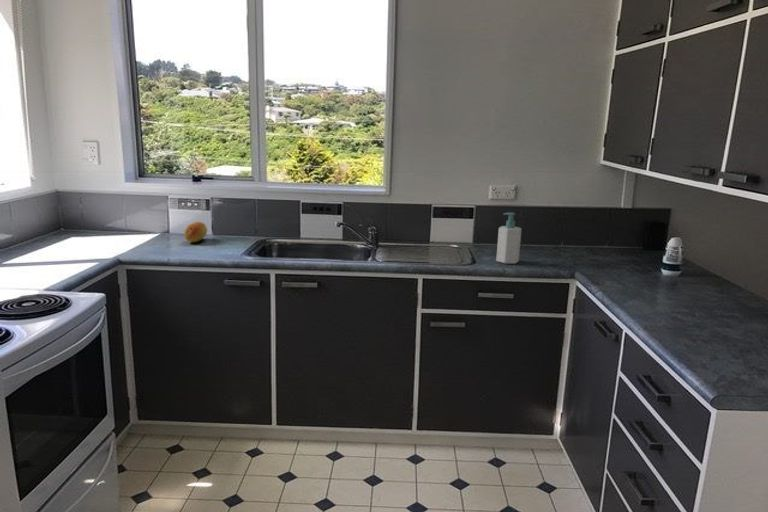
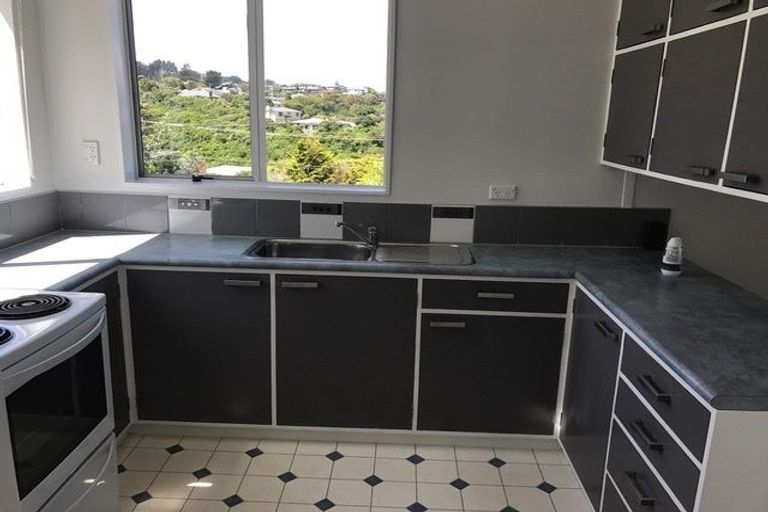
- fruit [183,221,208,243]
- soap bottle [495,212,522,265]
